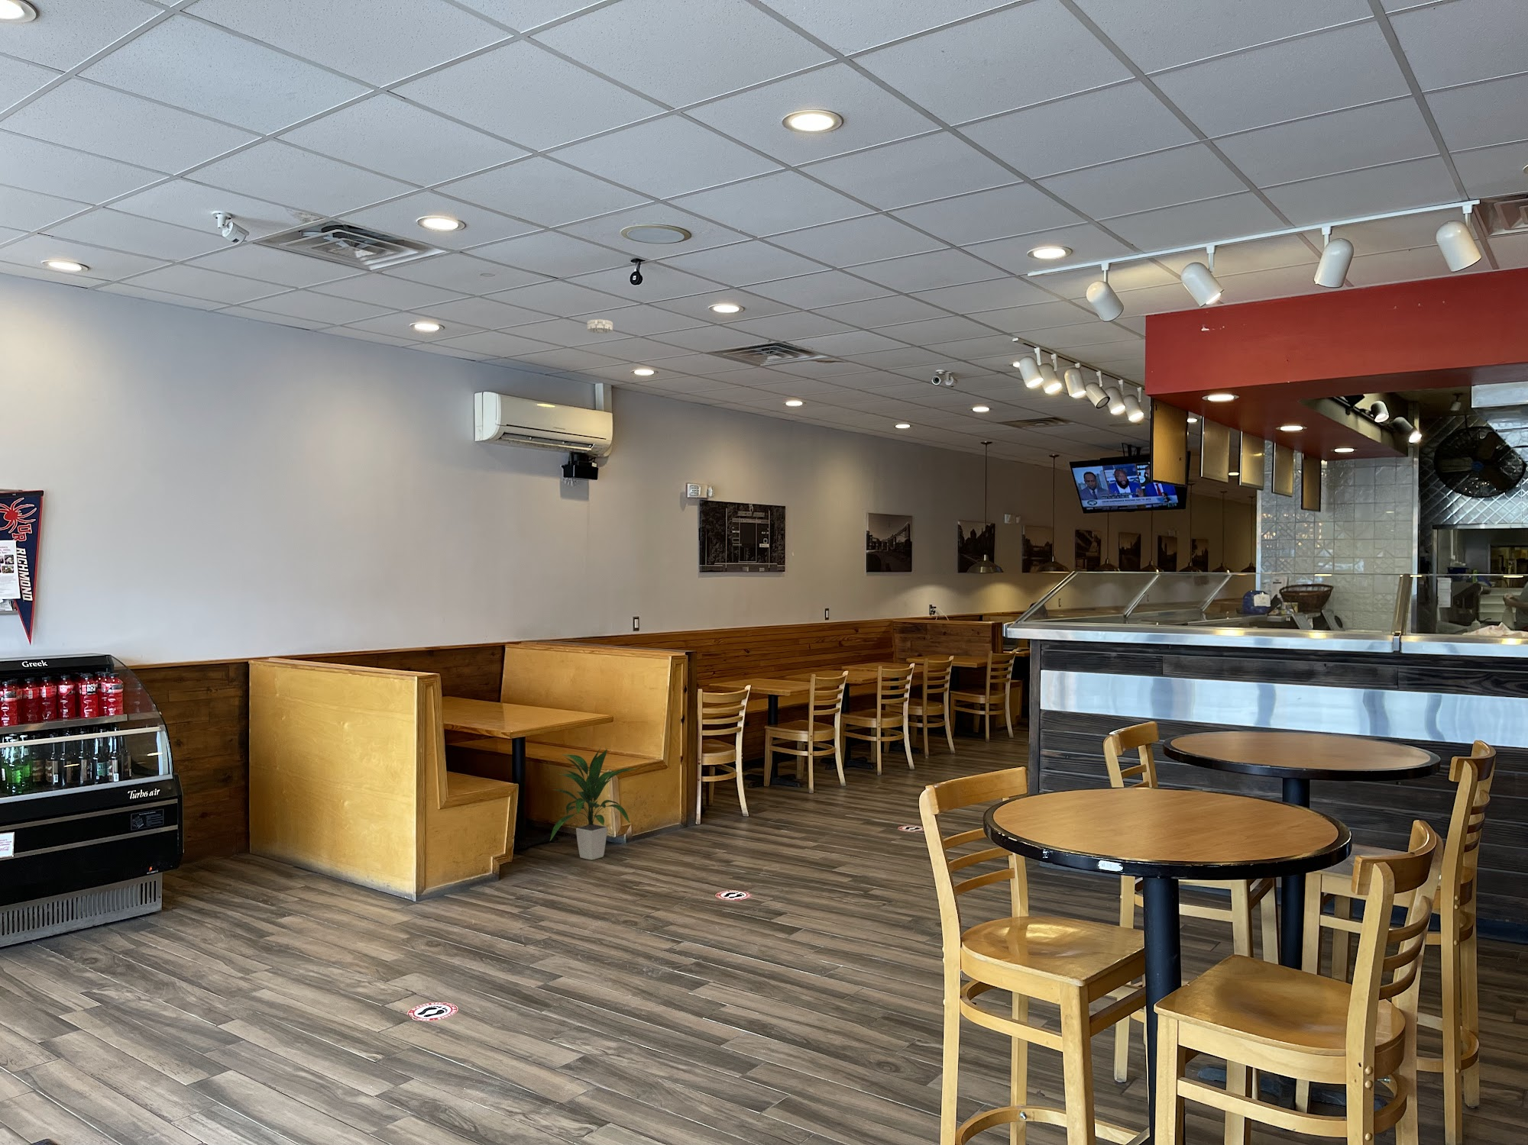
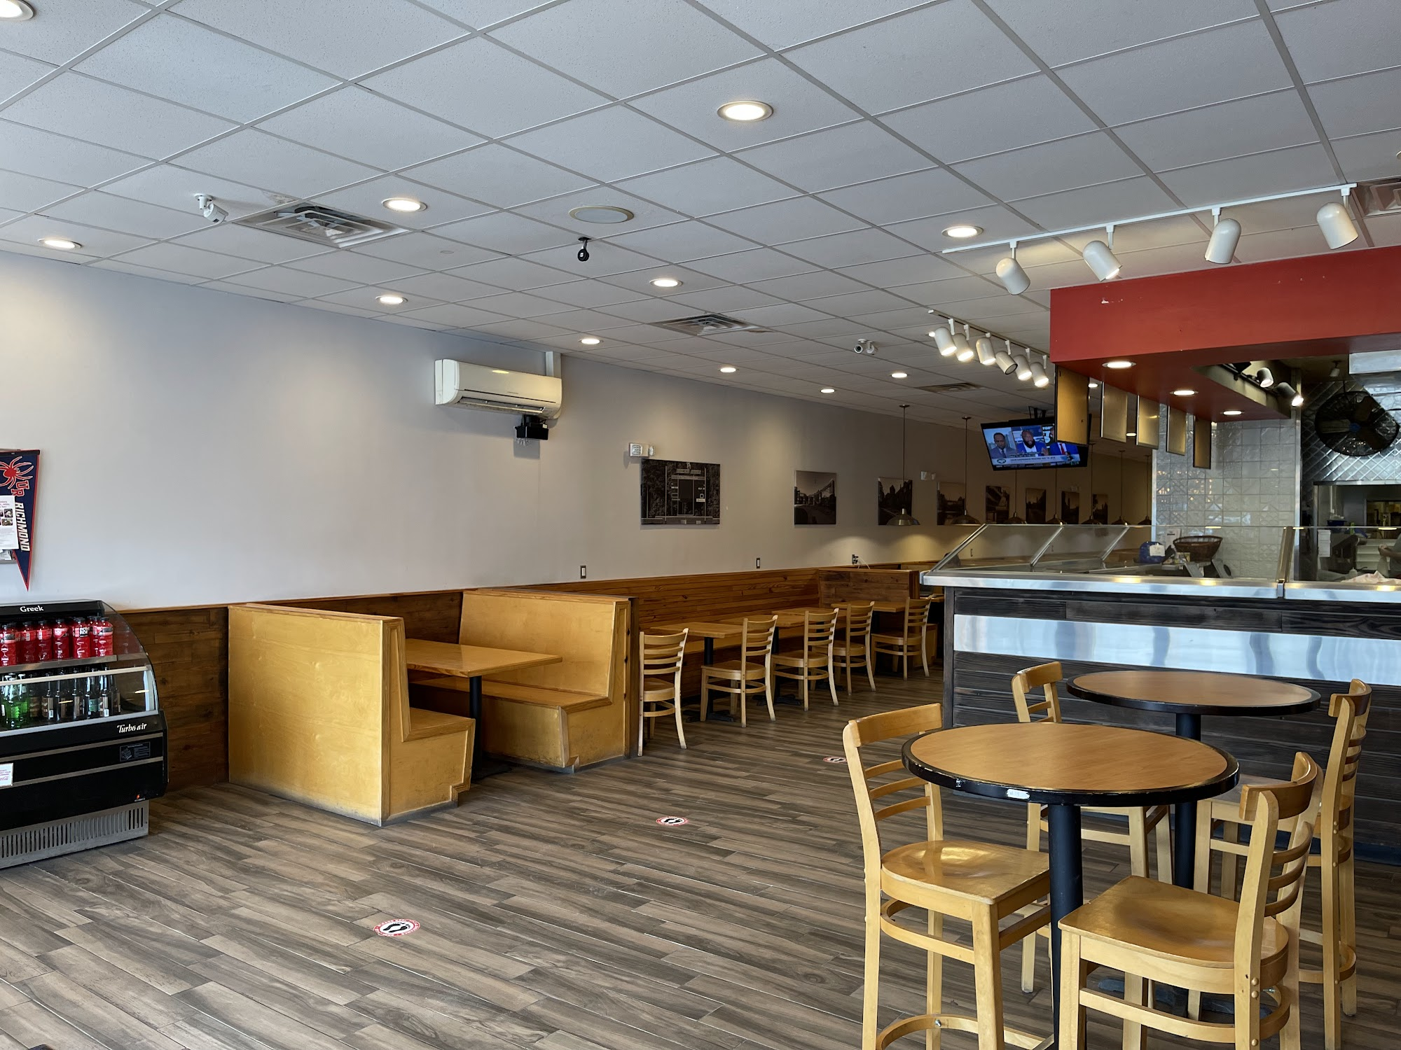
- smoke detector [587,319,614,334]
- indoor plant [550,746,638,860]
